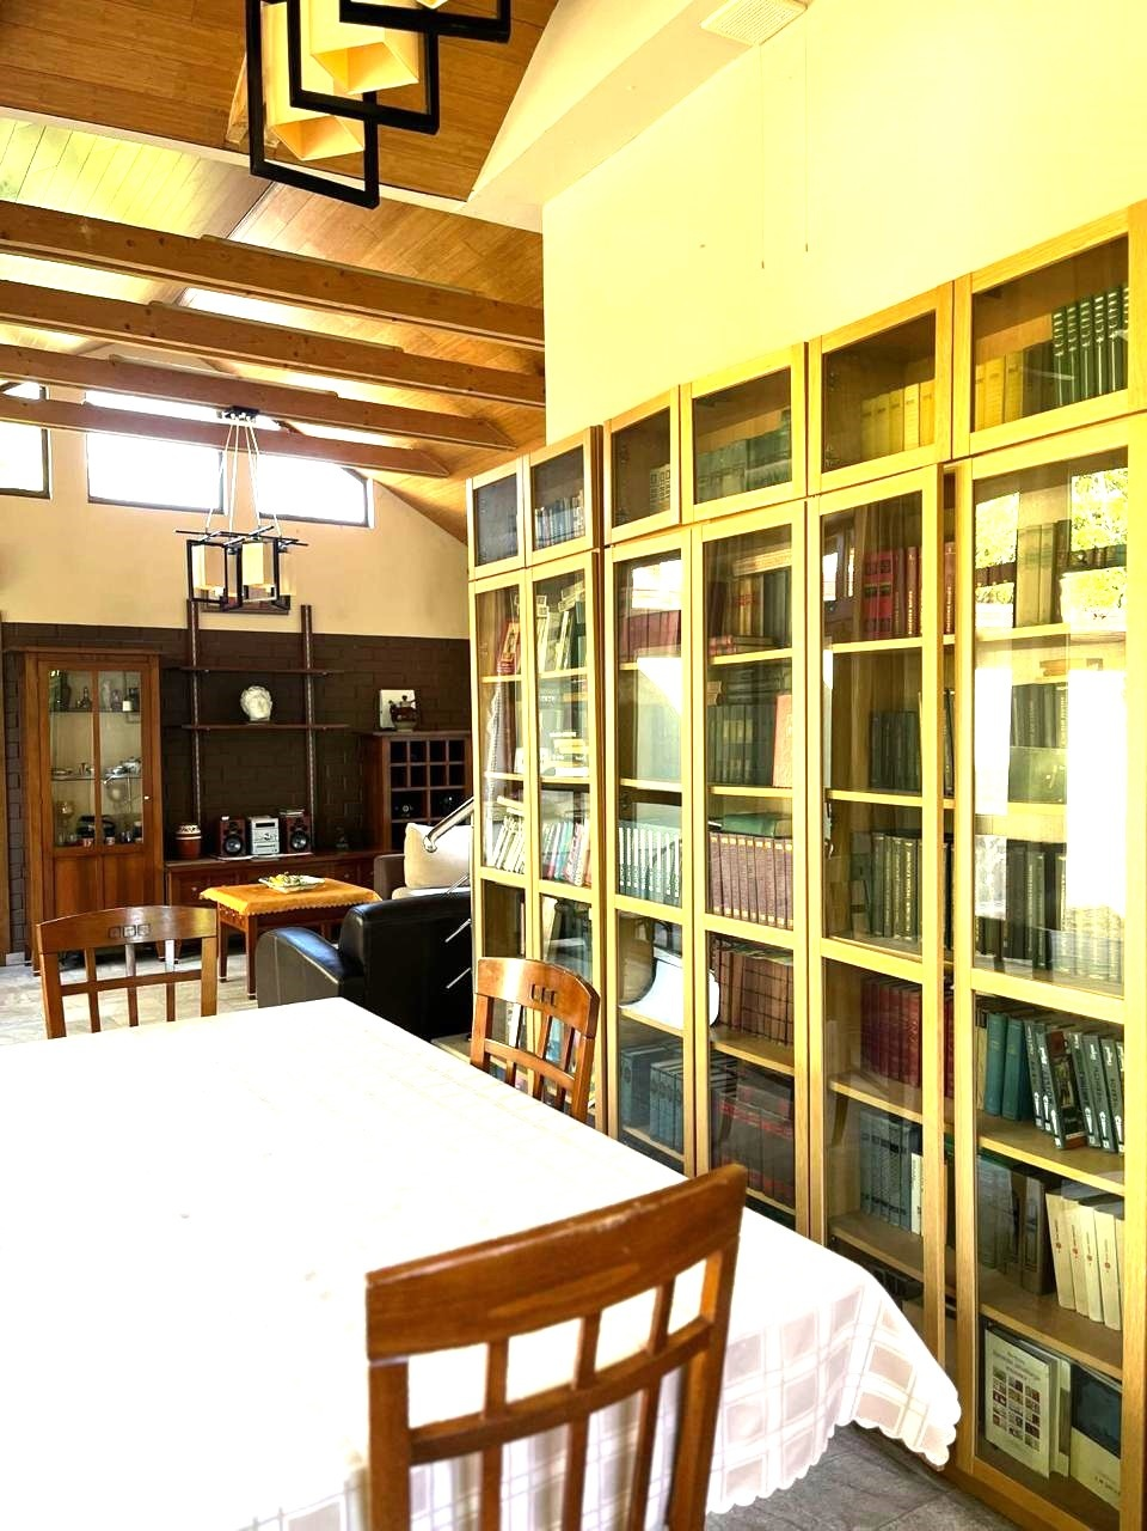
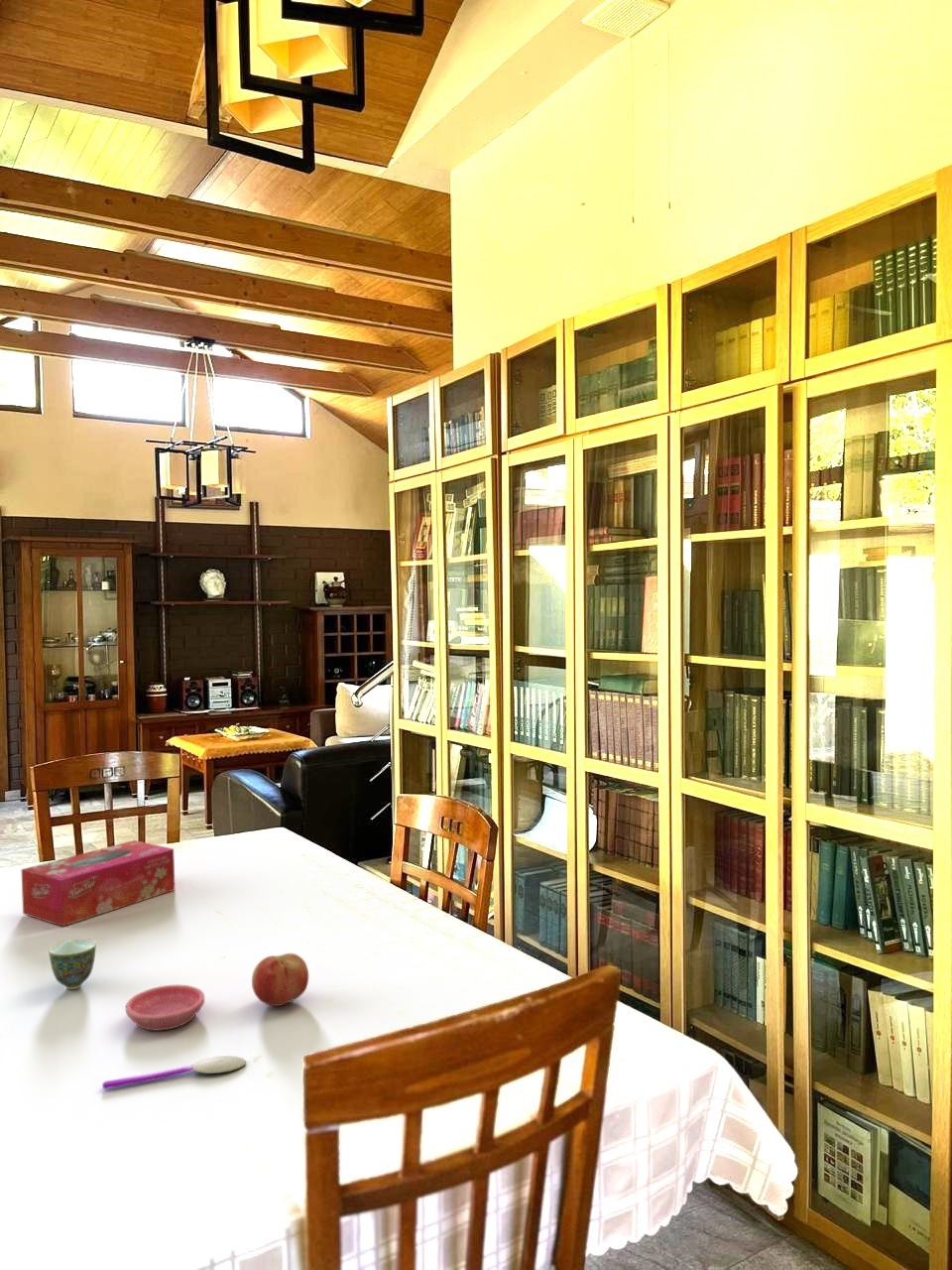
+ spoon [101,1055,247,1089]
+ tissue box [20,839,176,928]
+ teacup [48,938,97,990]
+ saucer [125,983,205,1031]
+ fruit [251,953,309,1007]
